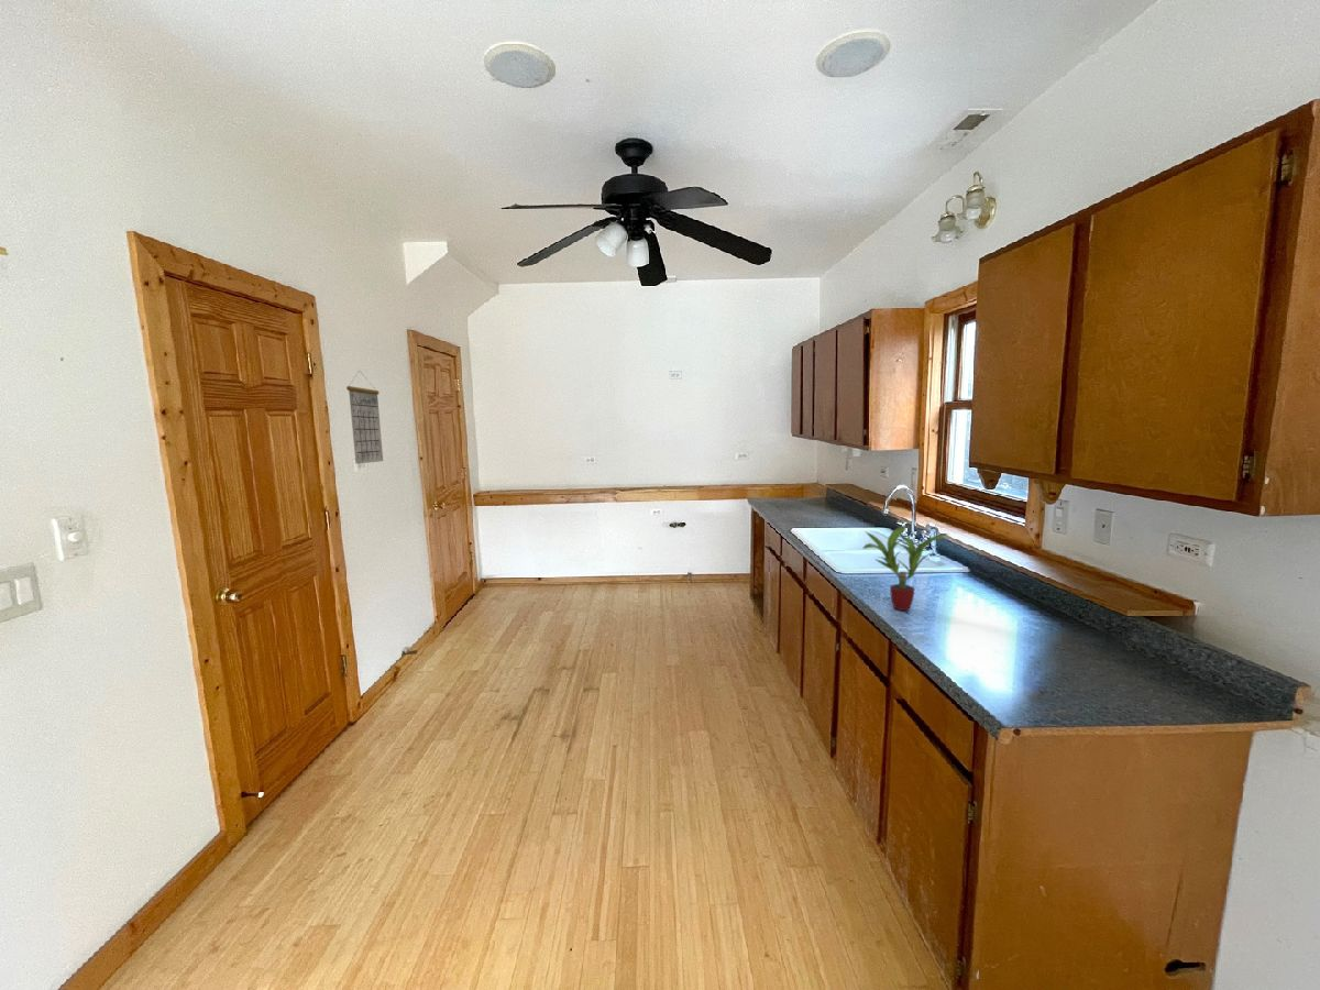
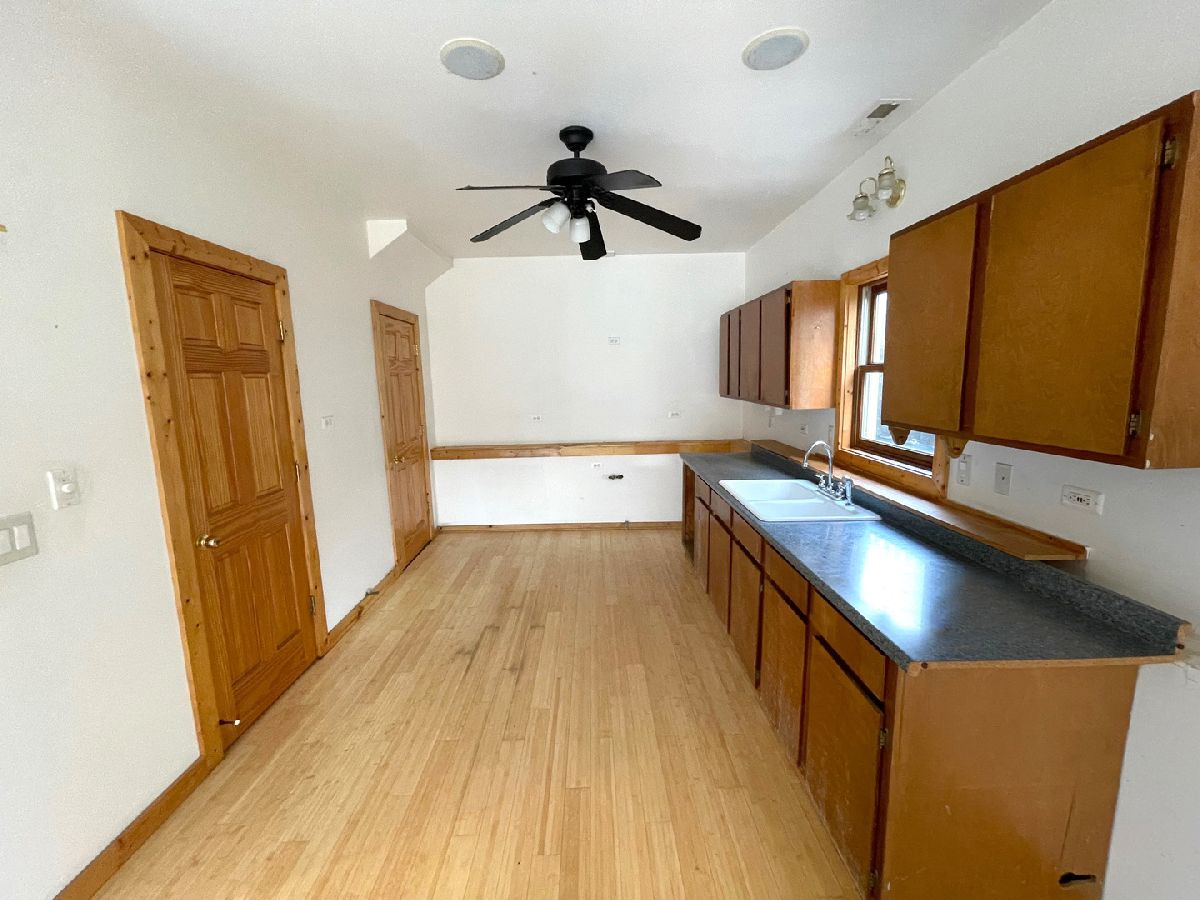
- calendar [345,370,384,465]
- potted plant [861,524,950,612]
